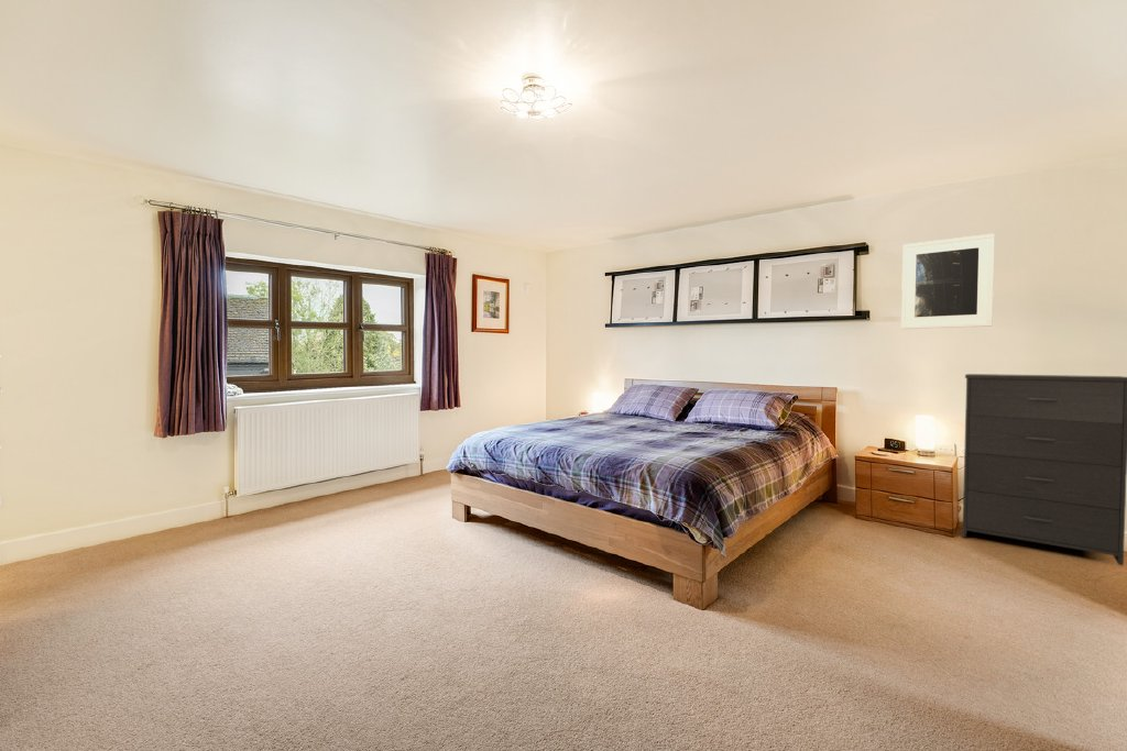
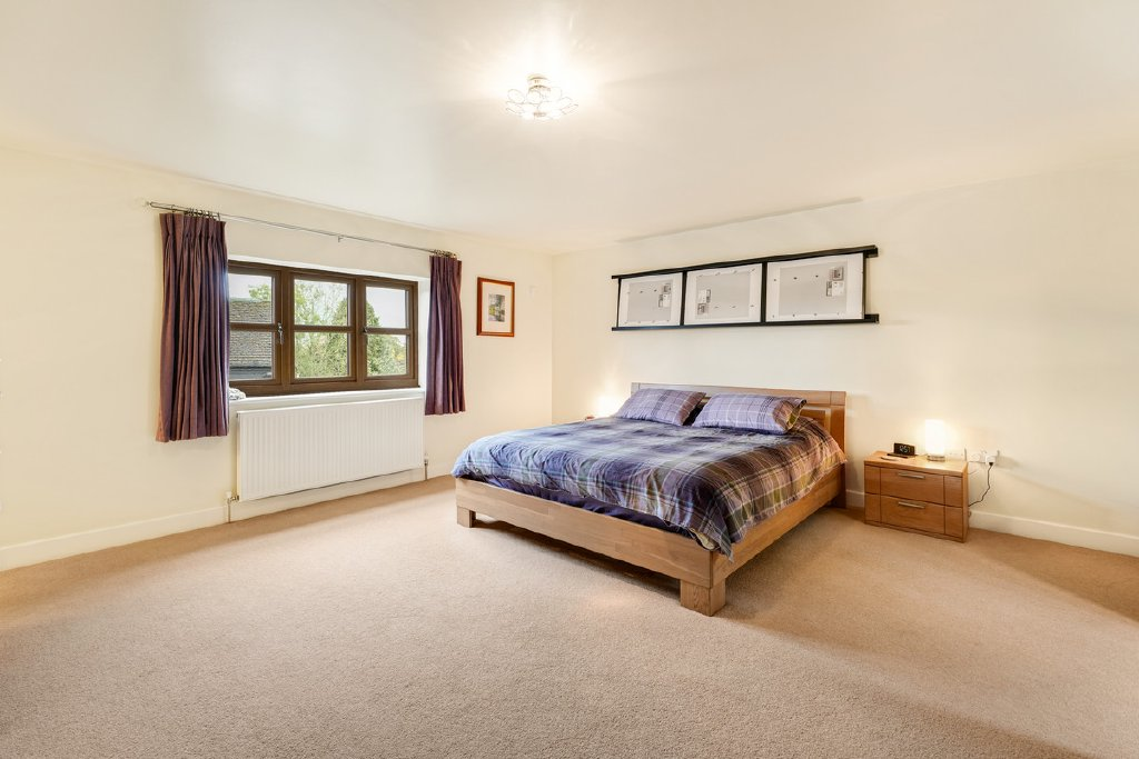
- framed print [900,233,996,330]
- dresser [961,373,1127,566]
